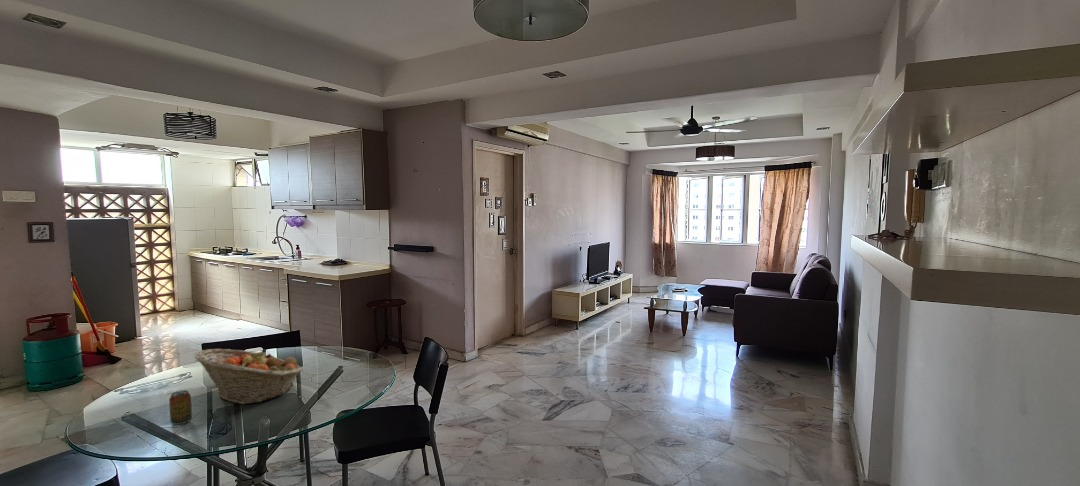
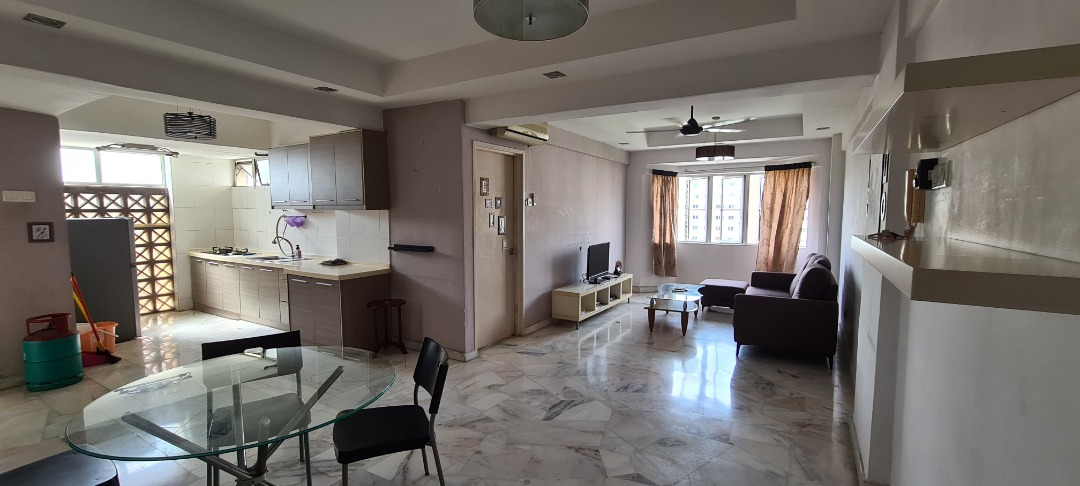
- fruit basket [194,348,304,405]
- beverage can [168,389,193,426]
